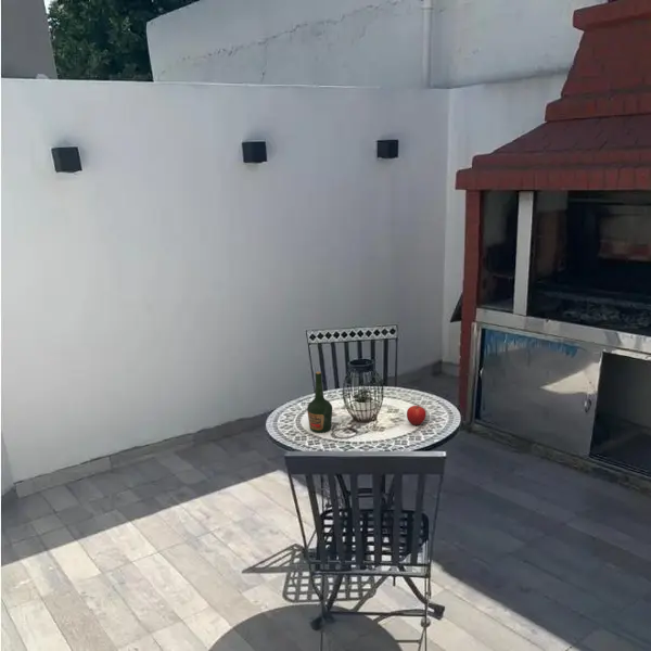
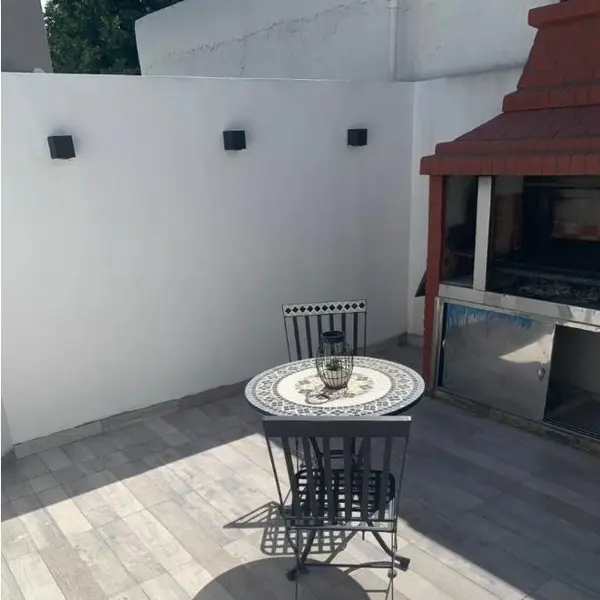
- fruit [406,404,427,426]
- bottle [306,371,333,434]
